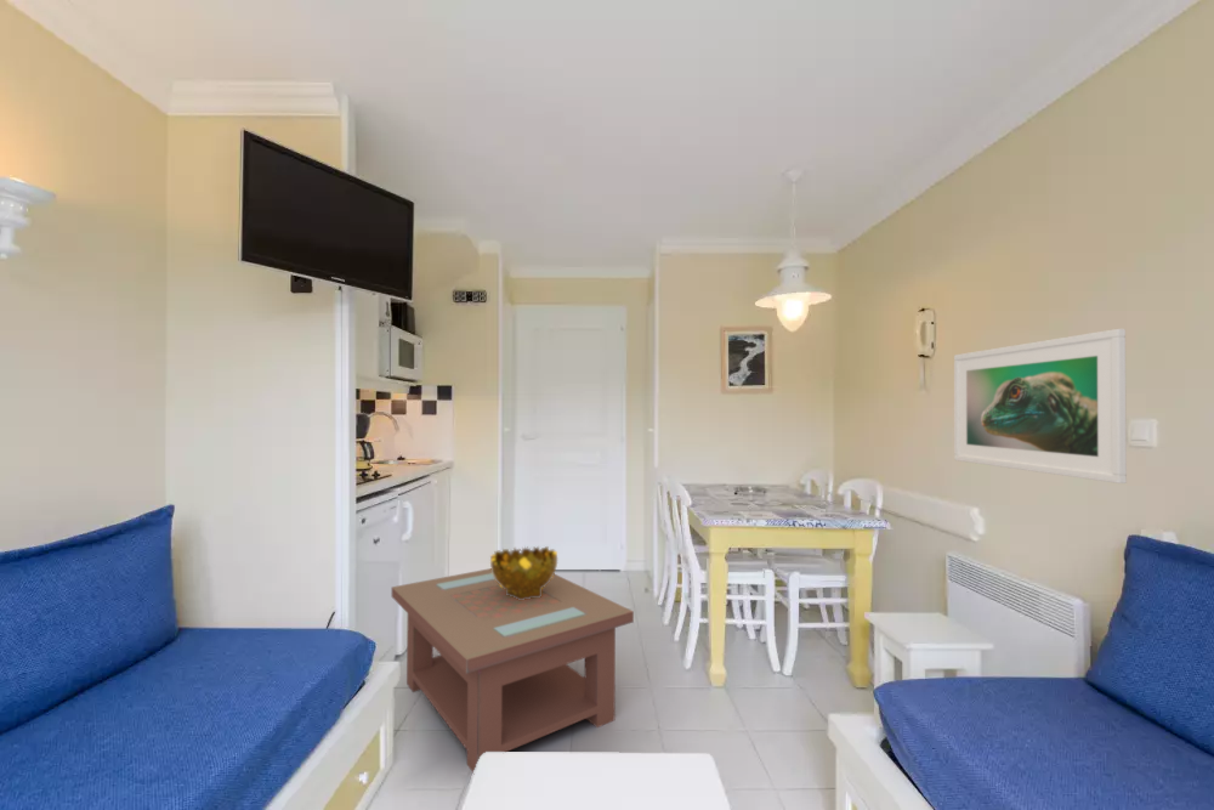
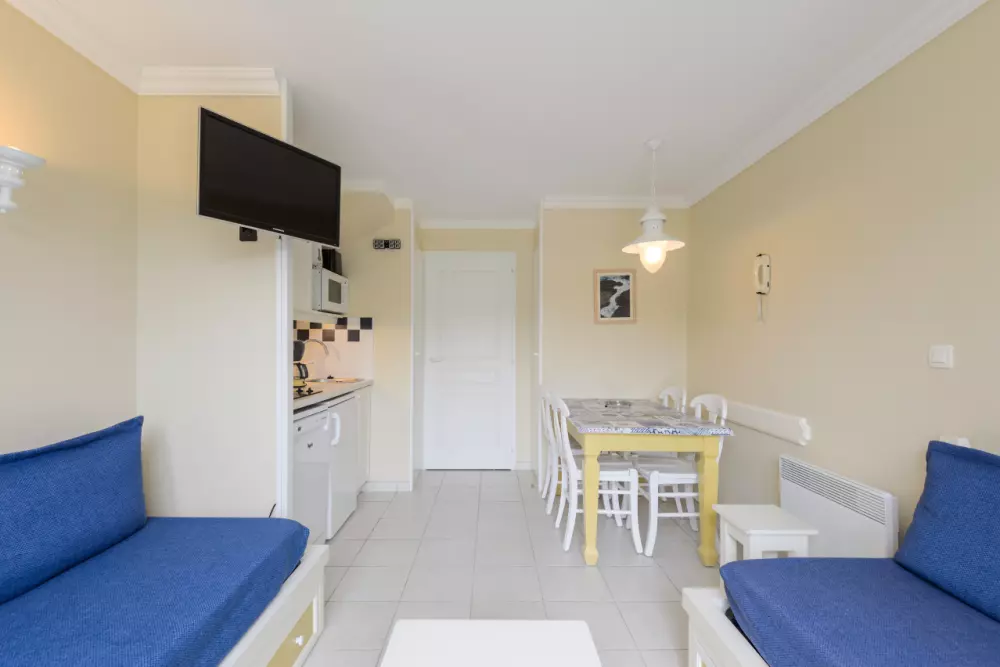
- coffee table [391,567,635,774]
- decorative bowl [489,544,558,600]
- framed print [953,328,1128,485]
